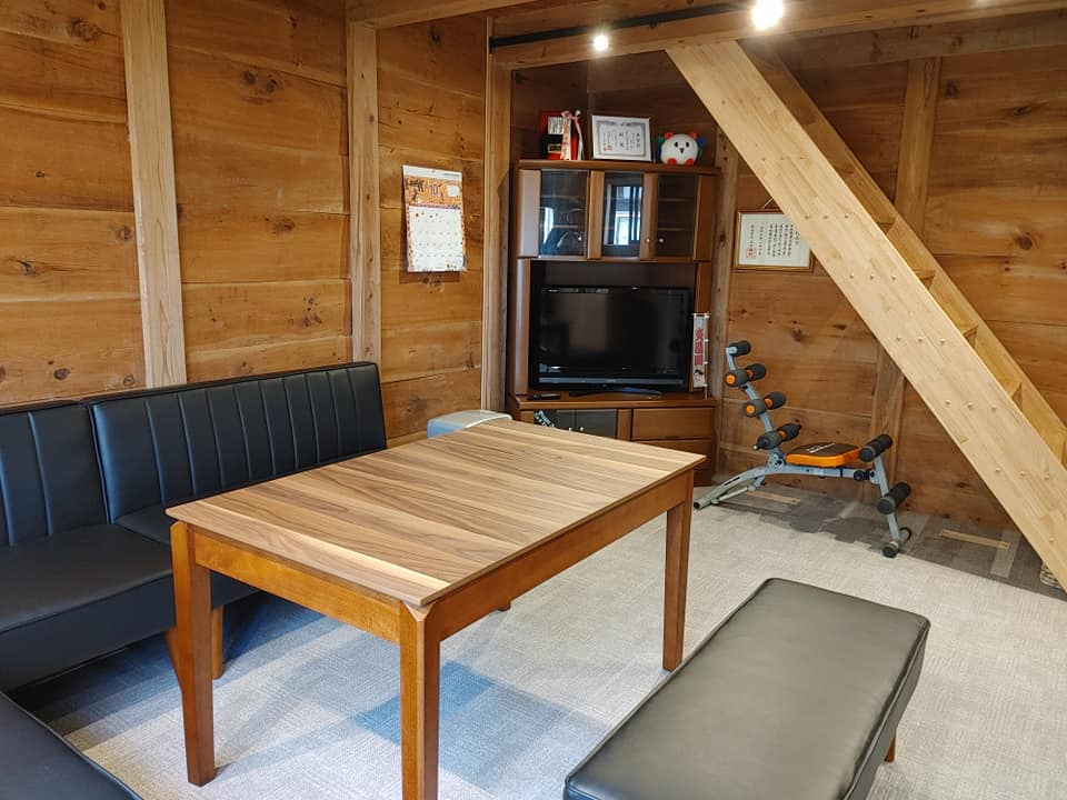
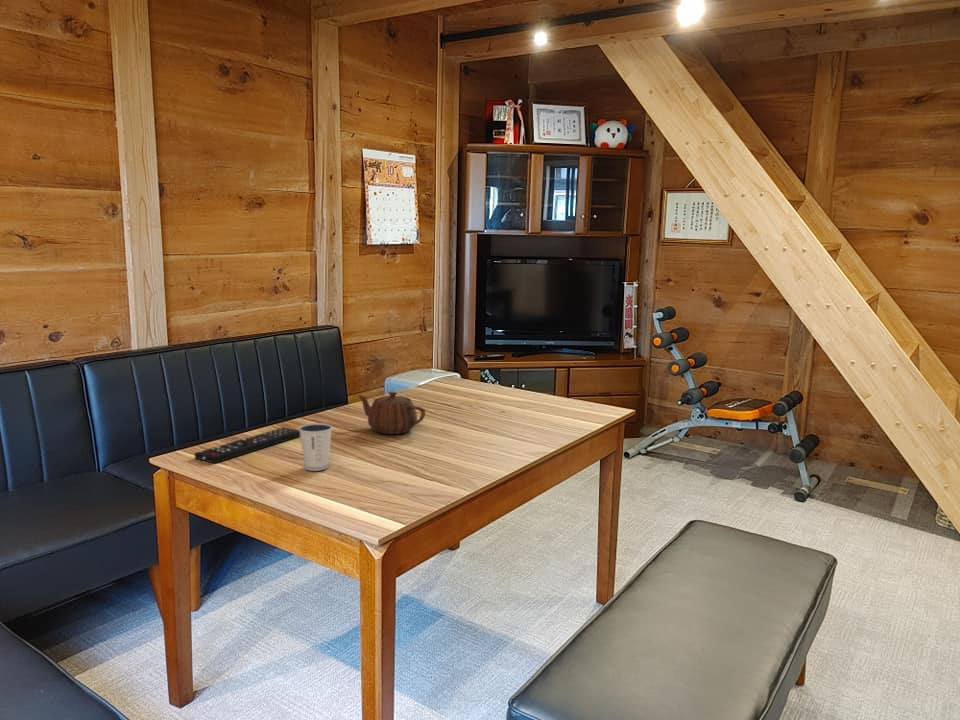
+ dixie cup [298,422,334,472]
+ teapot [357,391,427,435]
+ remote control [194,426,300,464]
